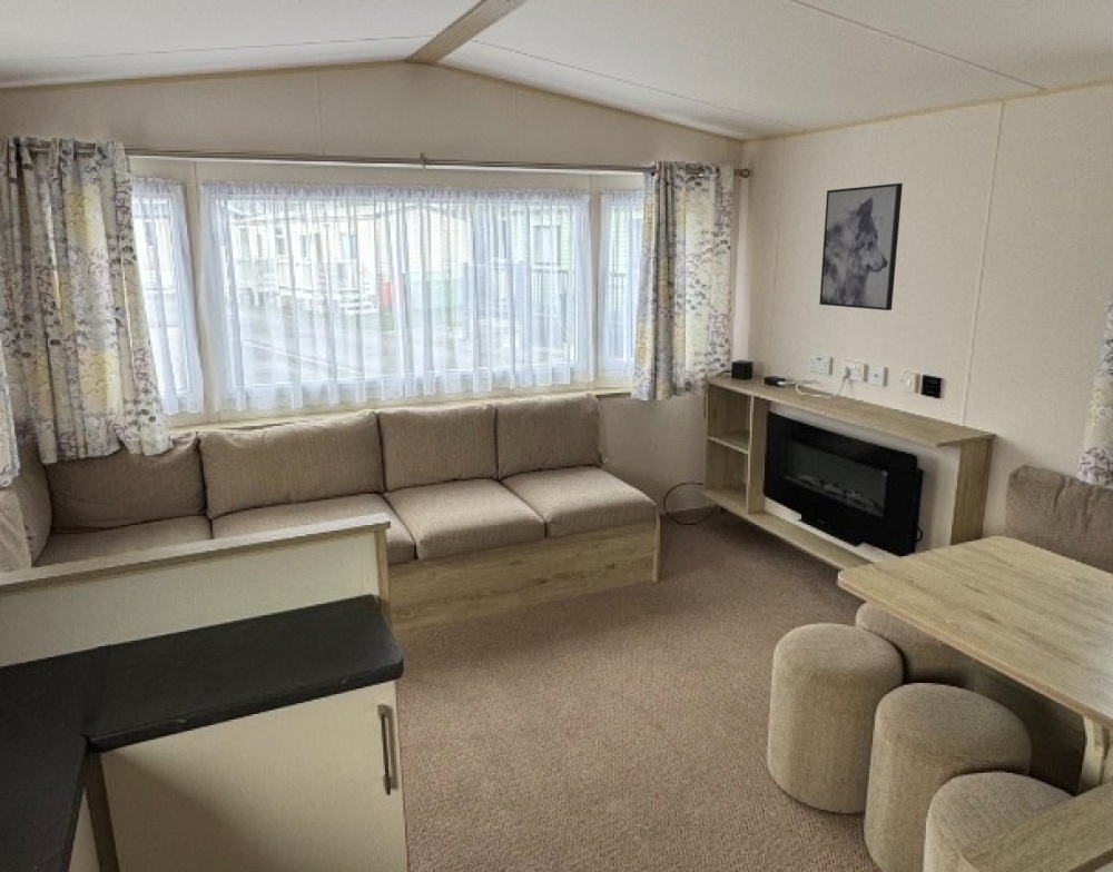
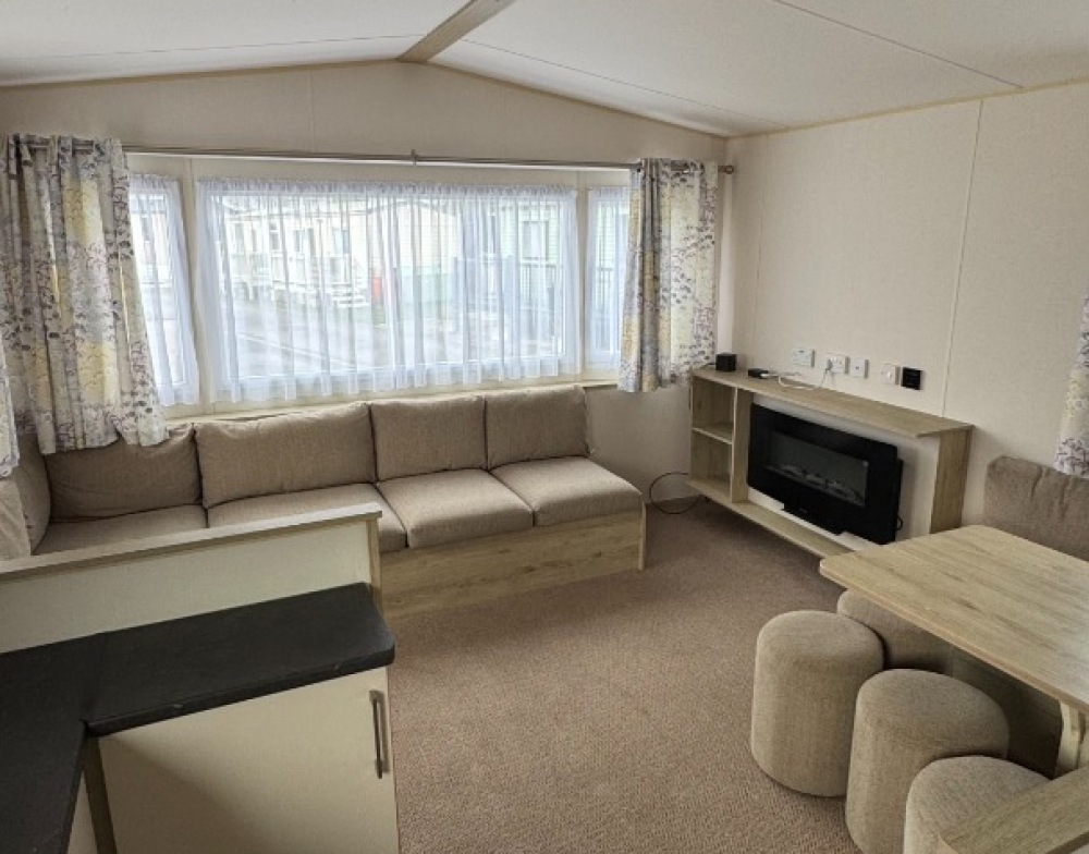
- wall art [818,182,904,311]
